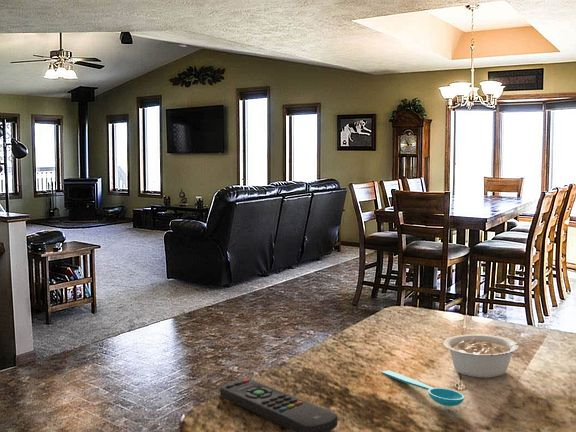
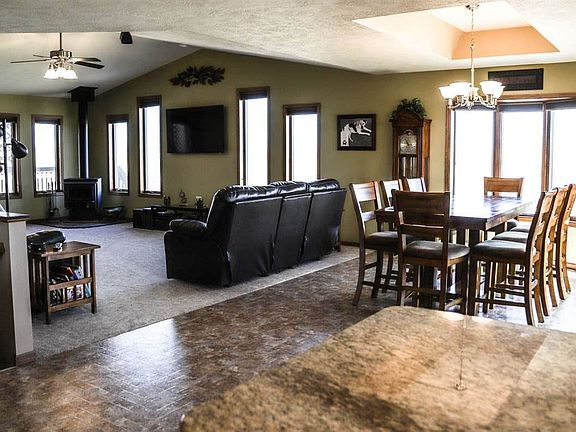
- spoon [381,369,465,407]
- remote control [219,378,338,432]
- legume [443,333,535,378]
